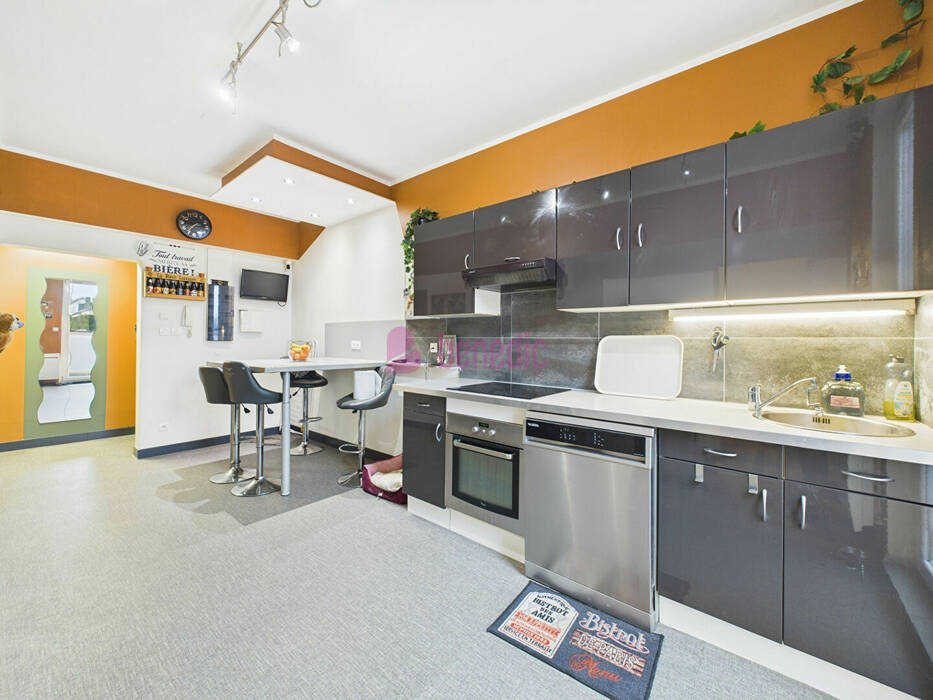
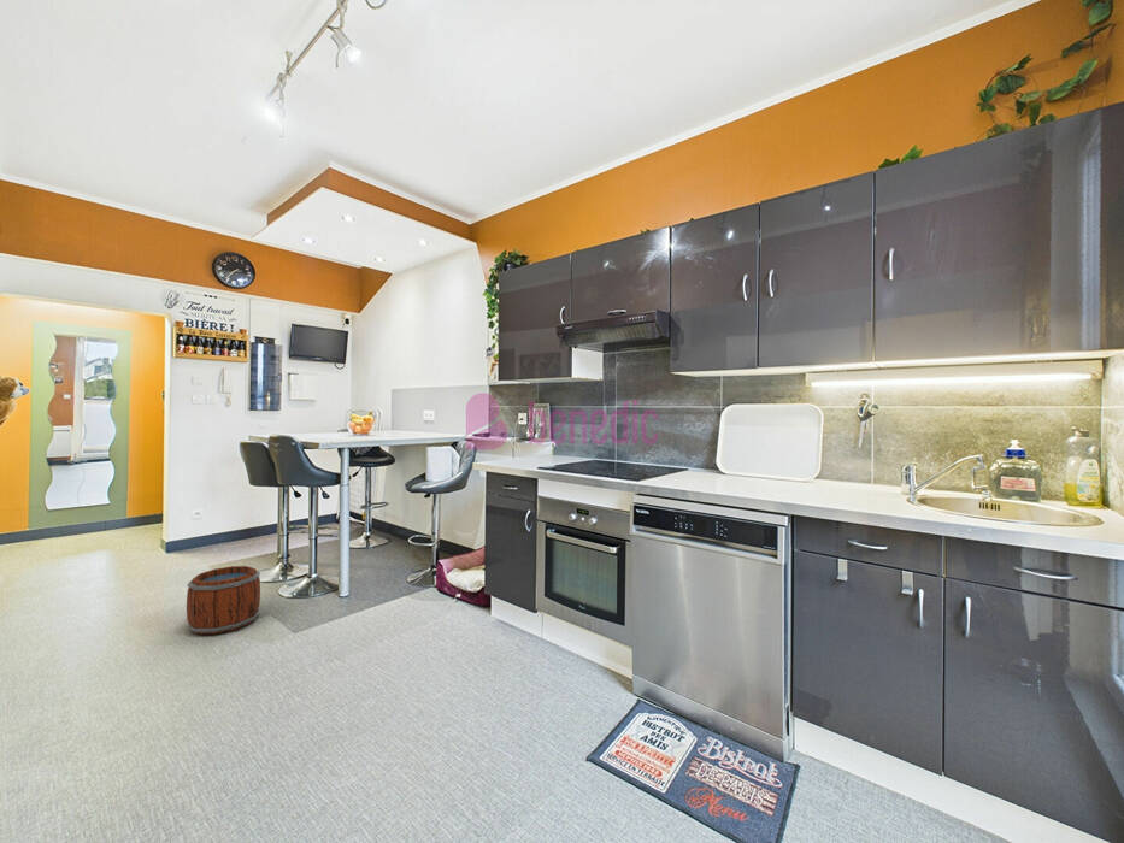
+ bucket [186,565,261,636]
